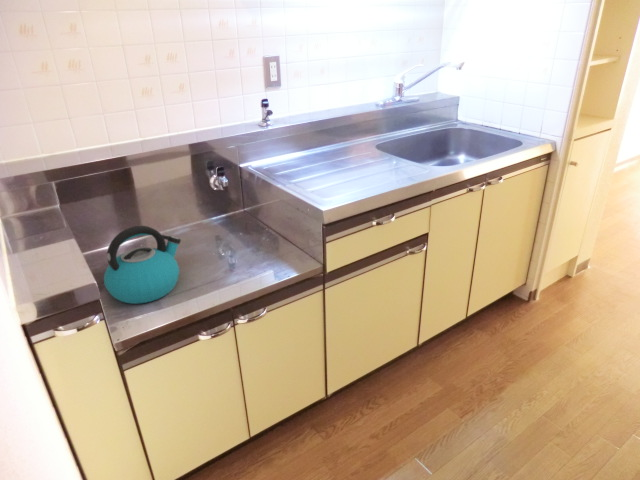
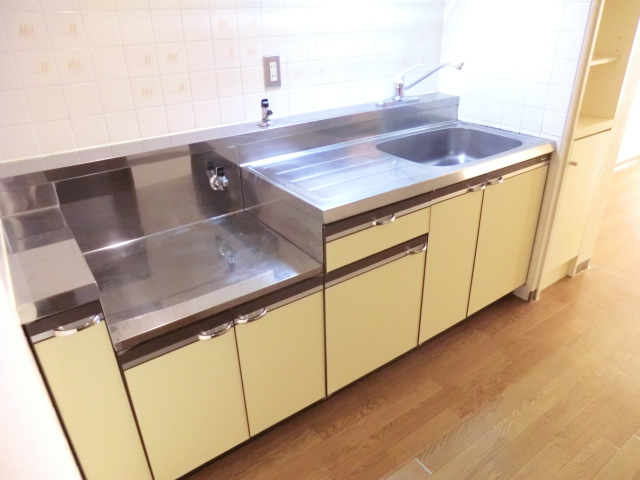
- kettle [103,225,182,305]
